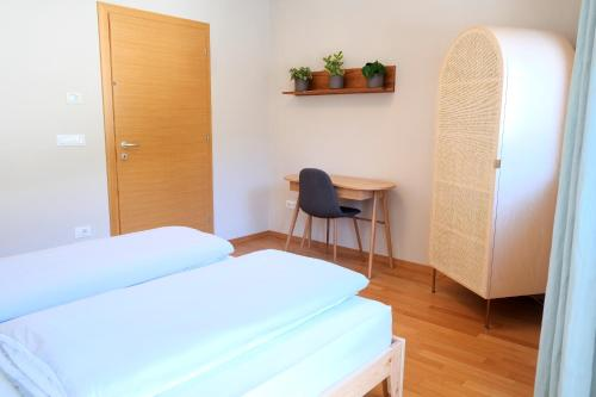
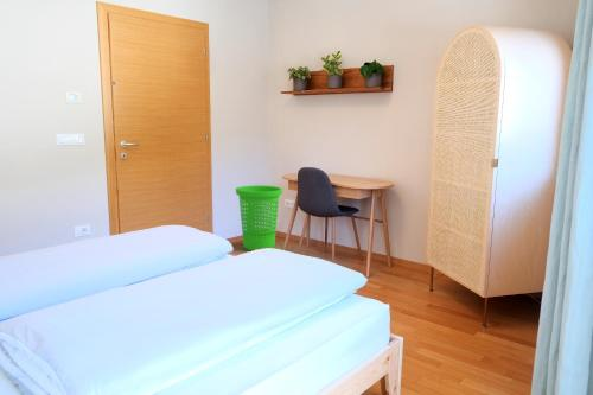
+ laundry basket [235,184,283,251]
